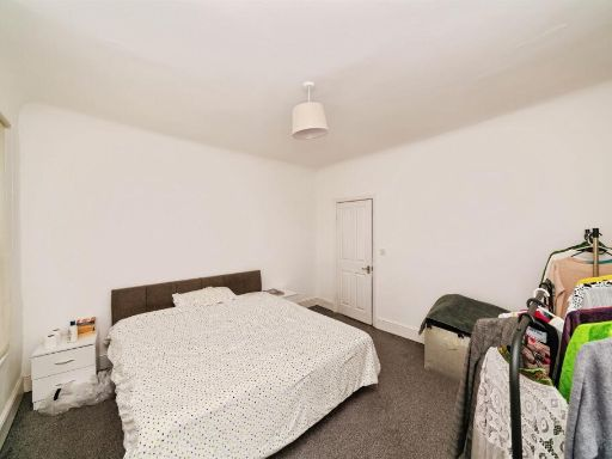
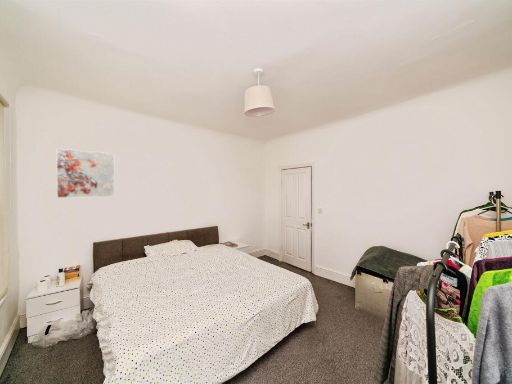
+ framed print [55,147,116,199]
